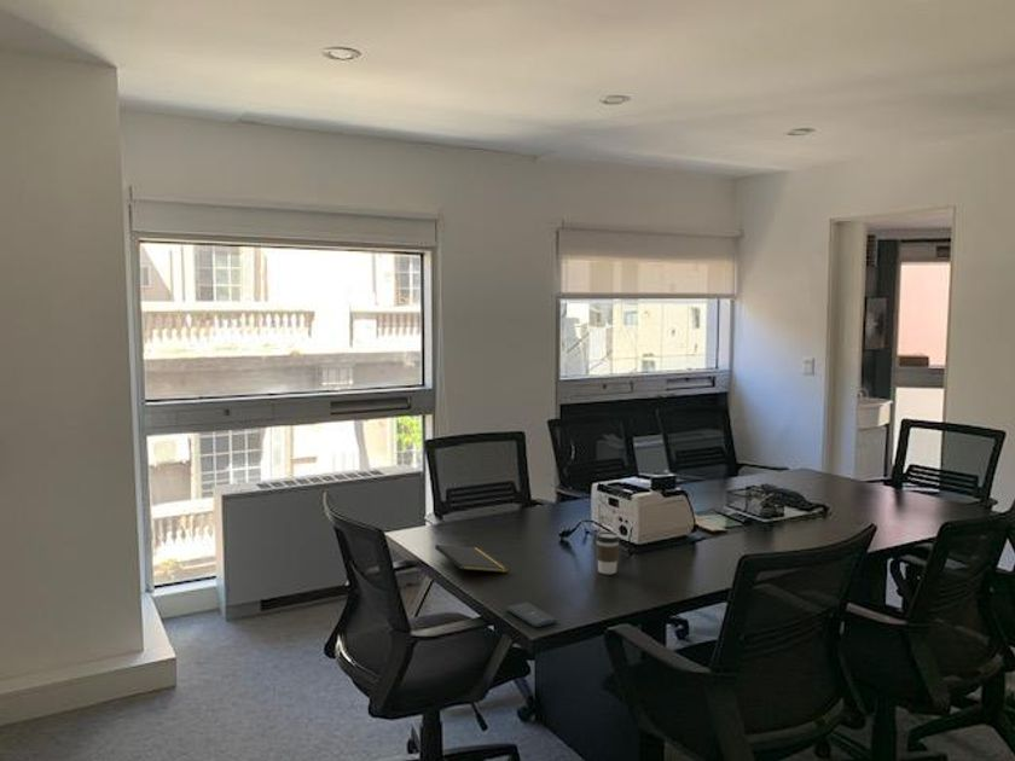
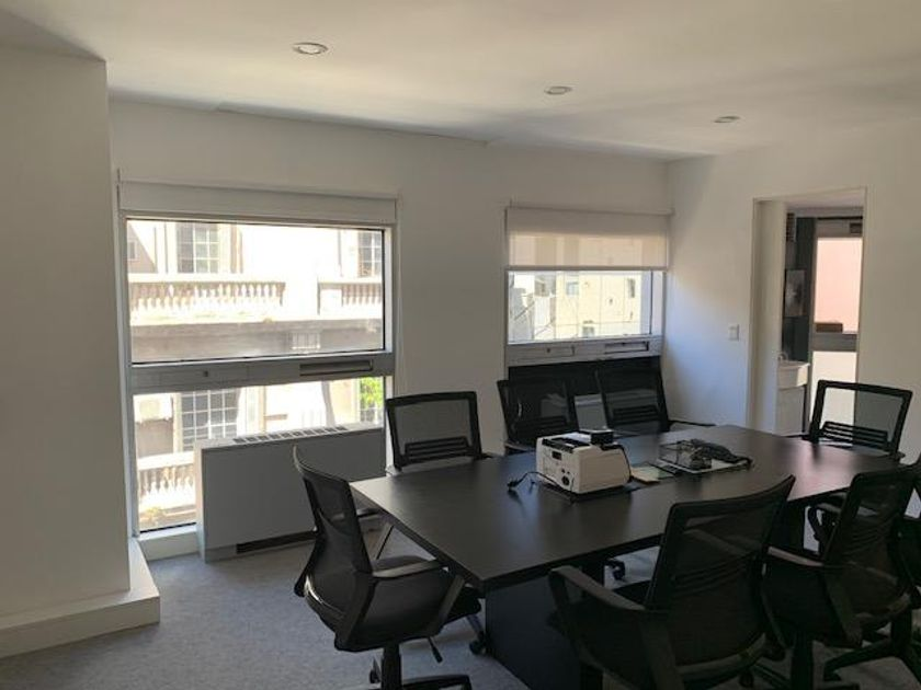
- notepad [434,544,510,581]
- smartphone [505,602,557,628]
- coffee cup [594,530,621,575]
